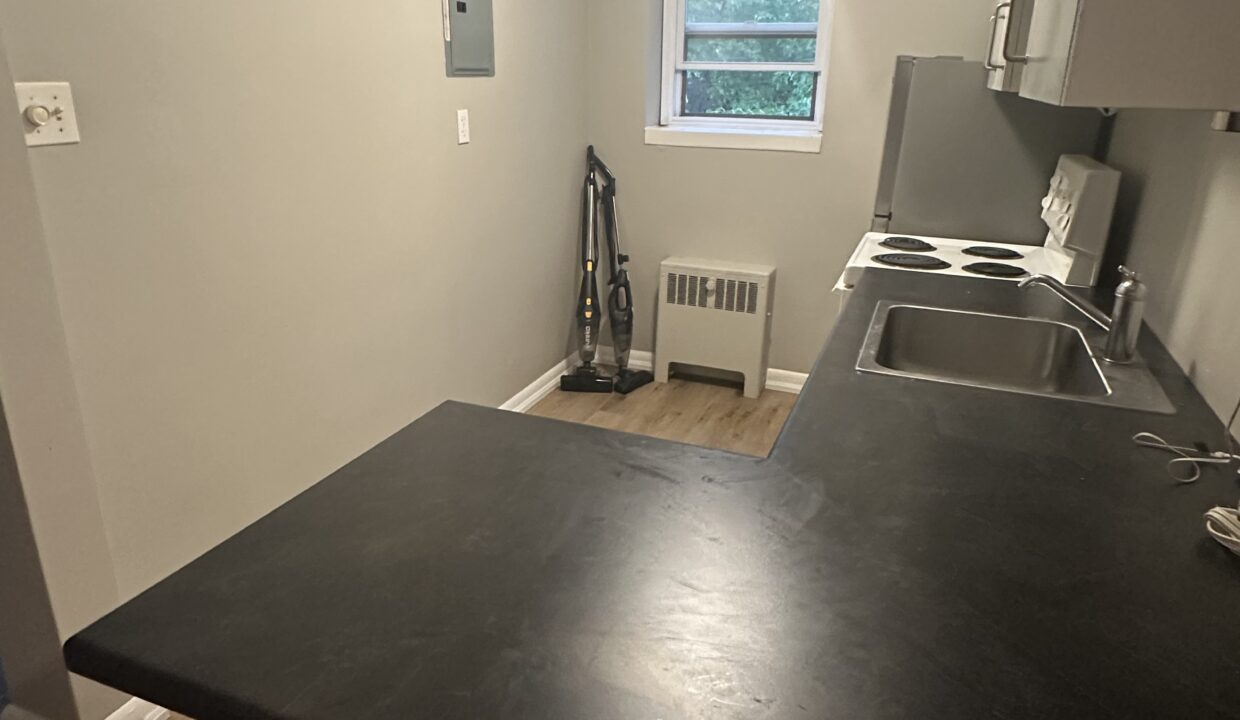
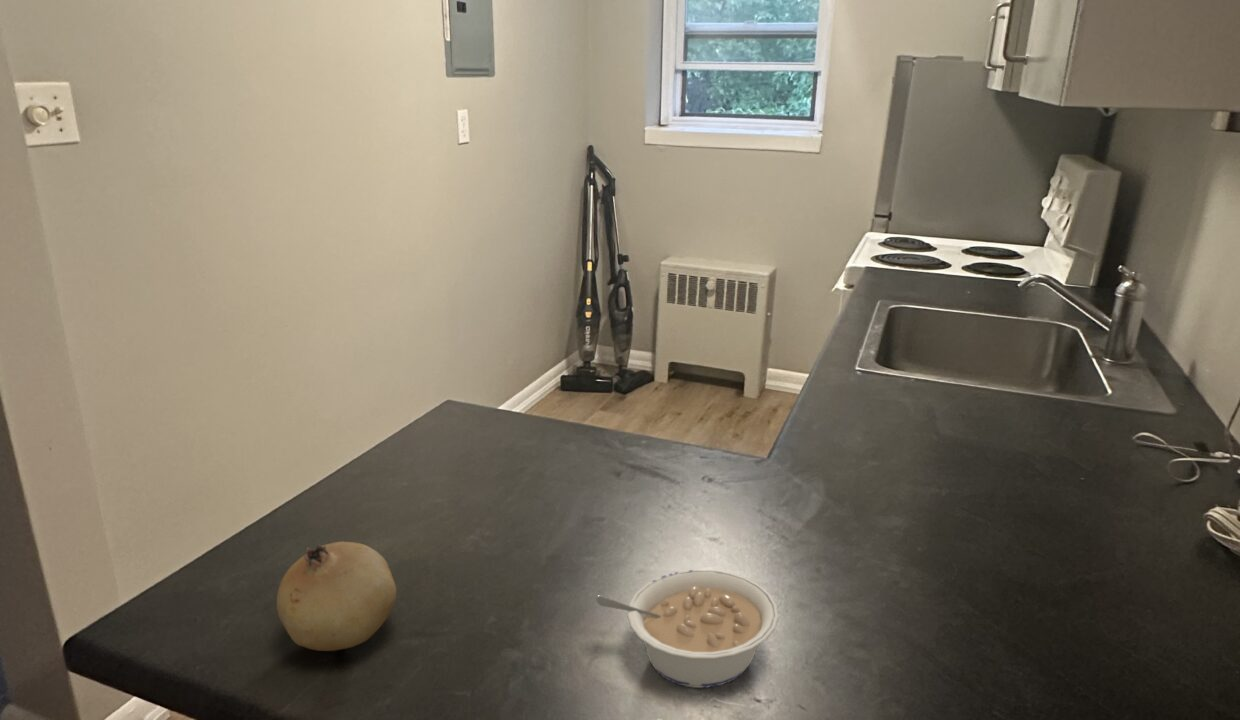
+ fruit [276,541,397,652]
+ legume [595,569,779,689]
